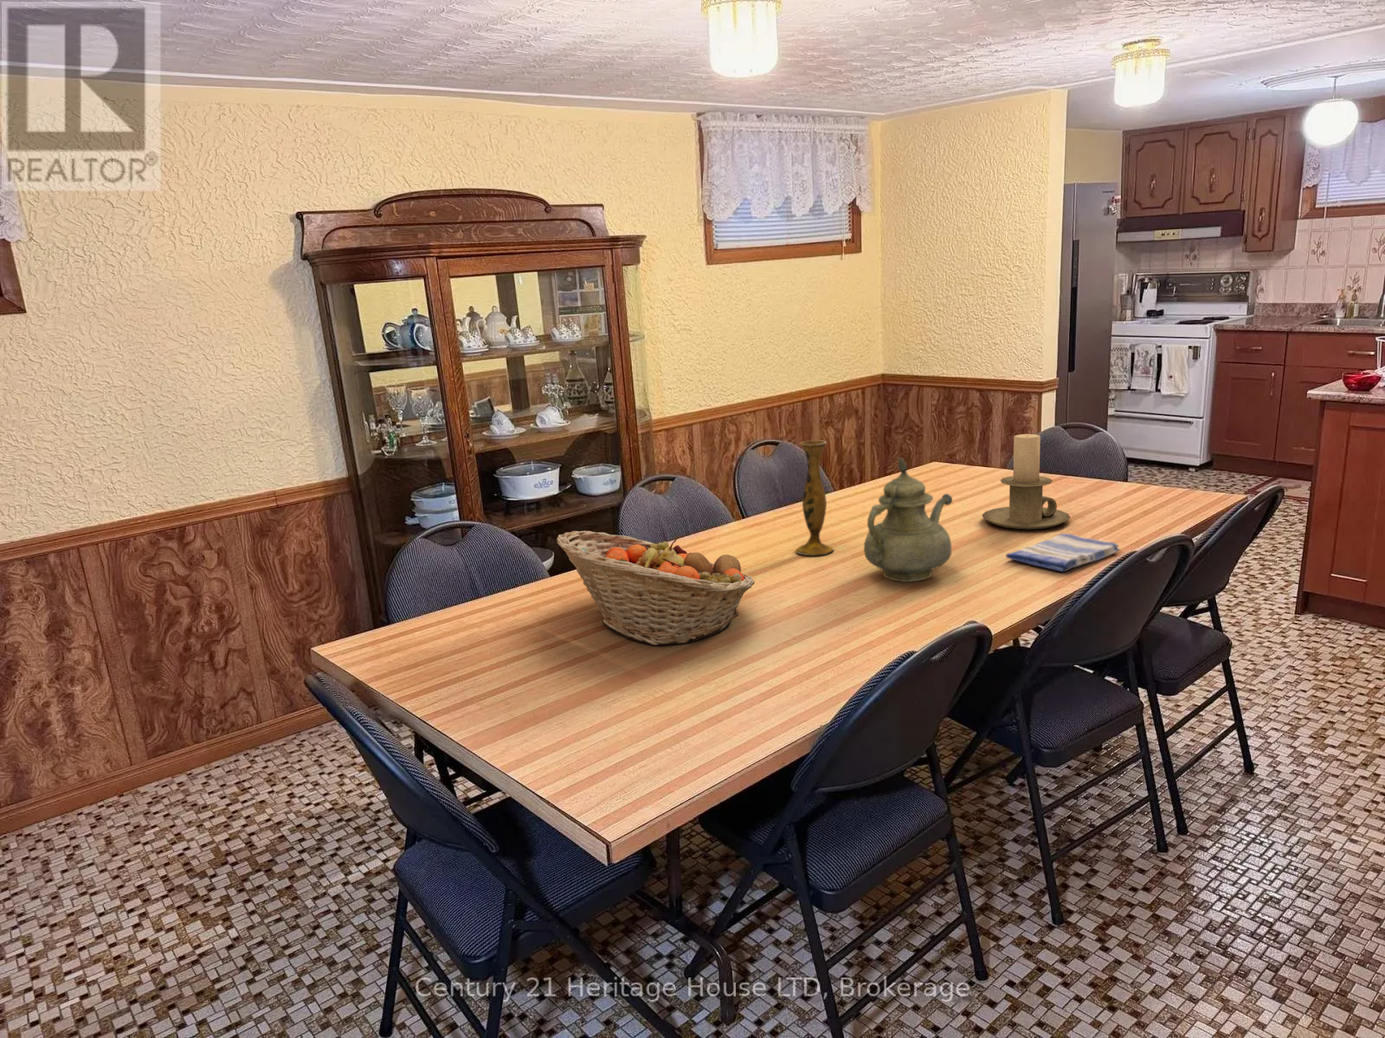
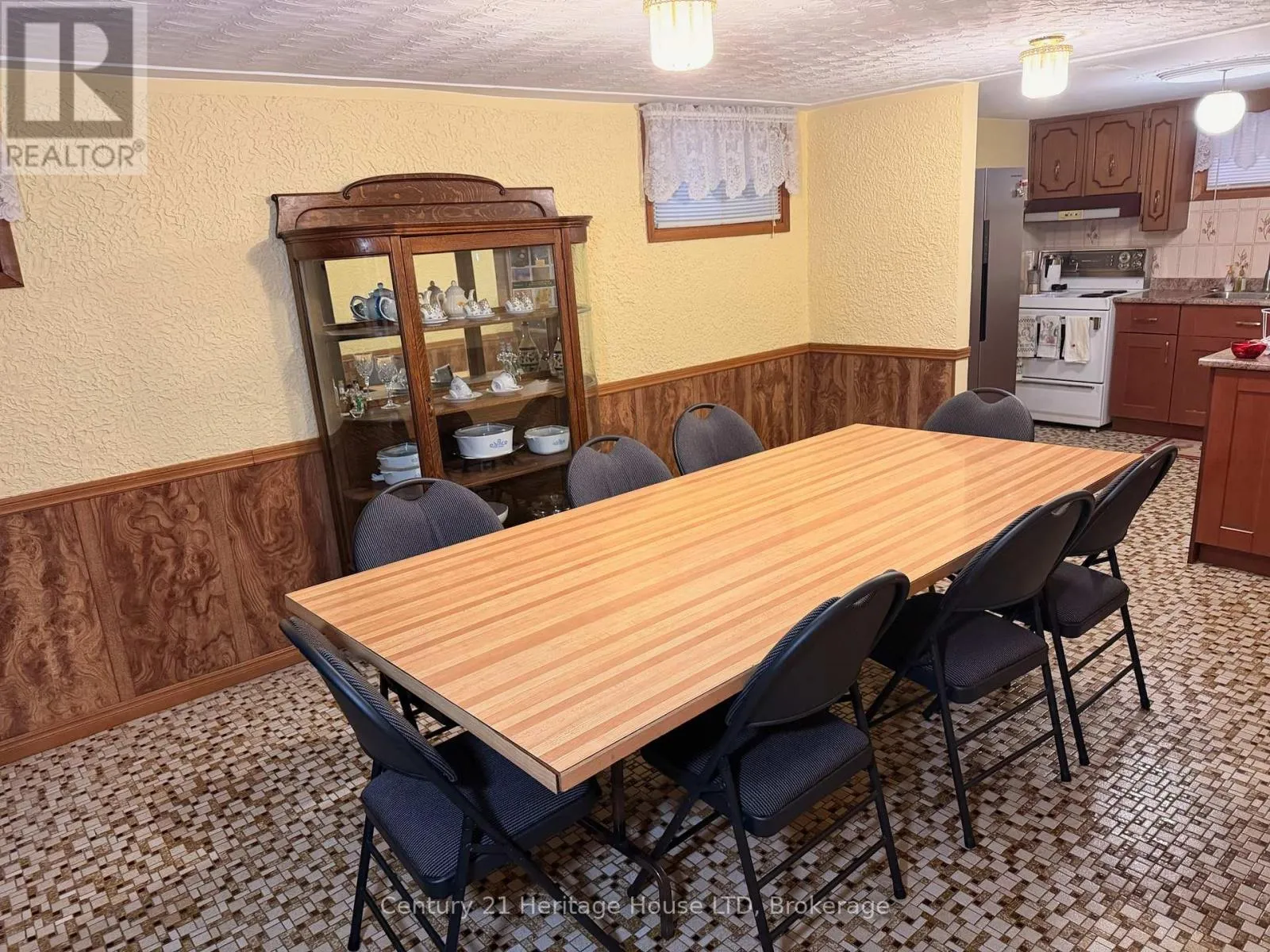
- fruit basket [556,530,756,647]
- dish towel [1005,533,1121,572]
- vase [795,439,834,556]
- candle holder [981,433,1071,530]
- teapot [863,457,953,583]
